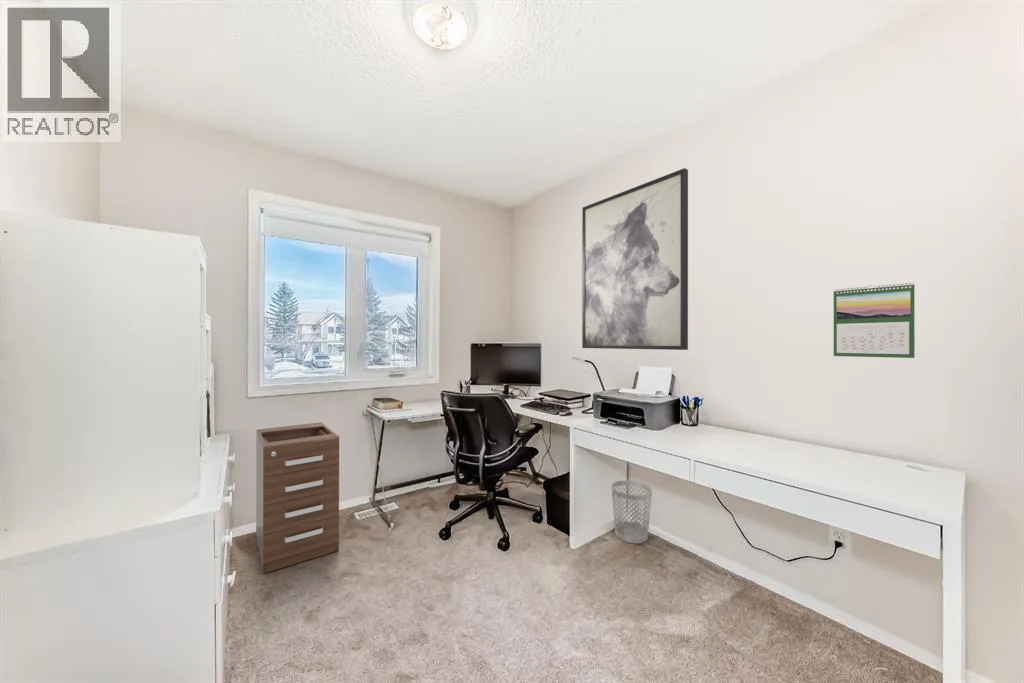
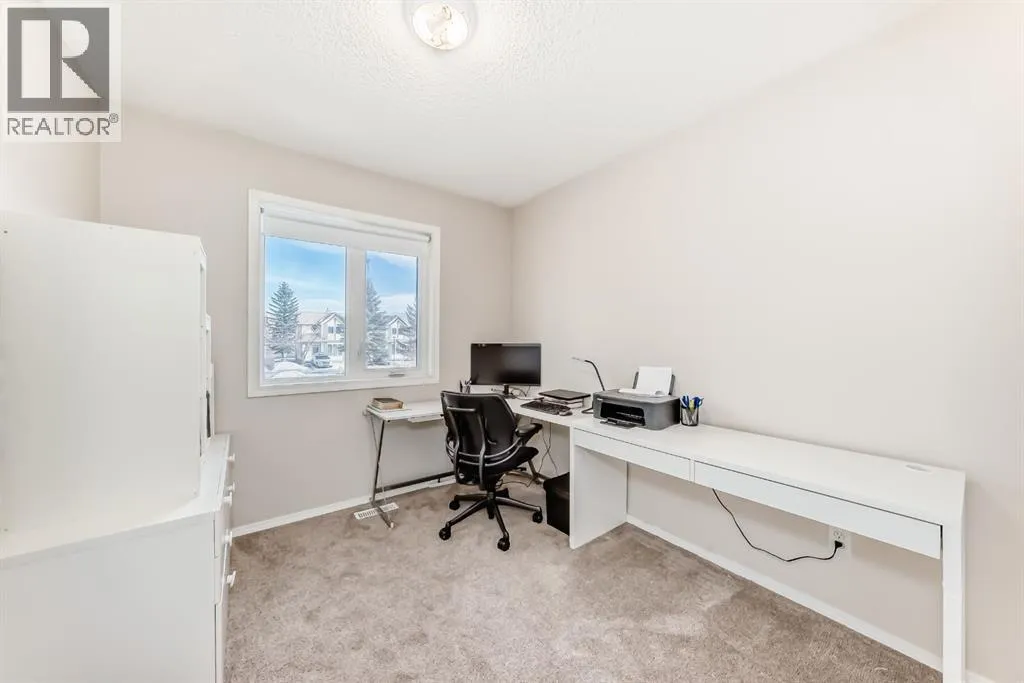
- wall art [581,167,689,351]
- wastebasket [610,479,653,544]
- calendar [833,282,916,359]
- filing cabinet [255,421,340,575]
